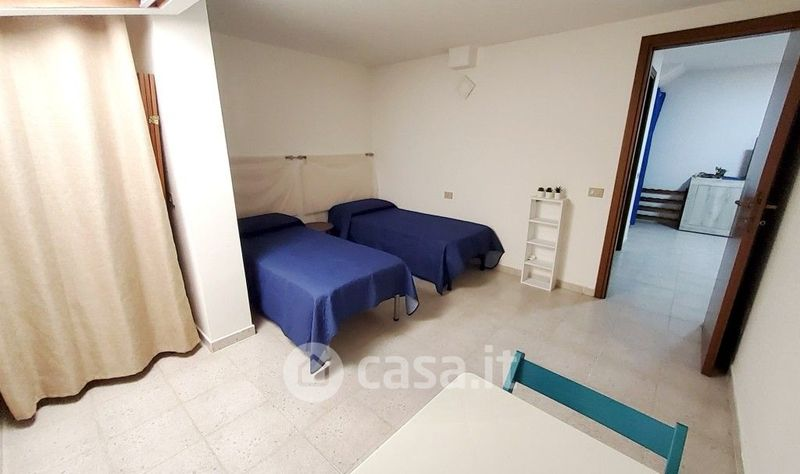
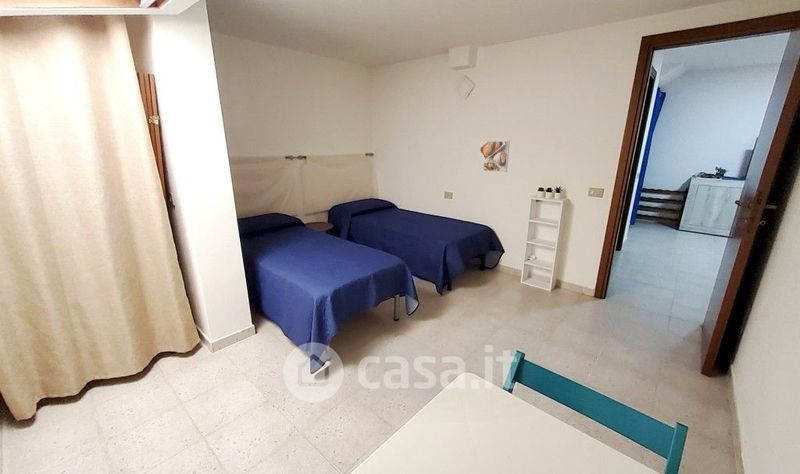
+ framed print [478,140,511,173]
